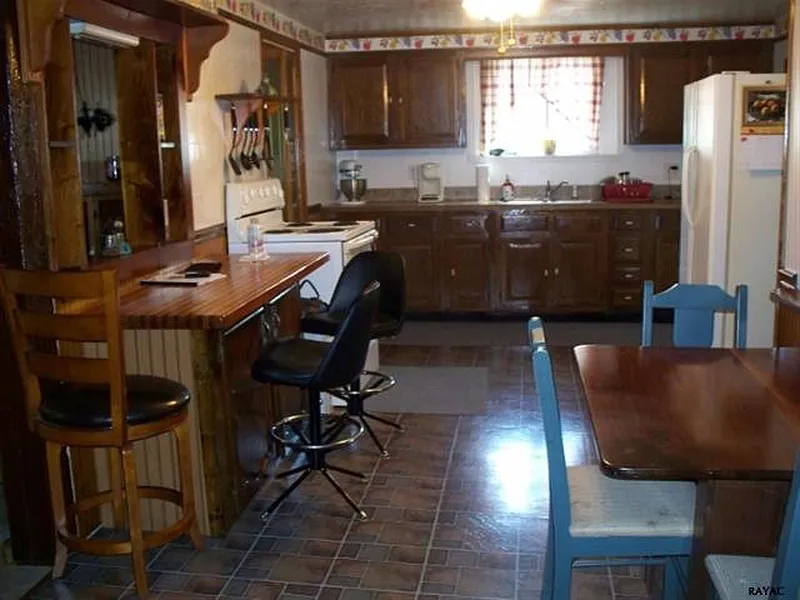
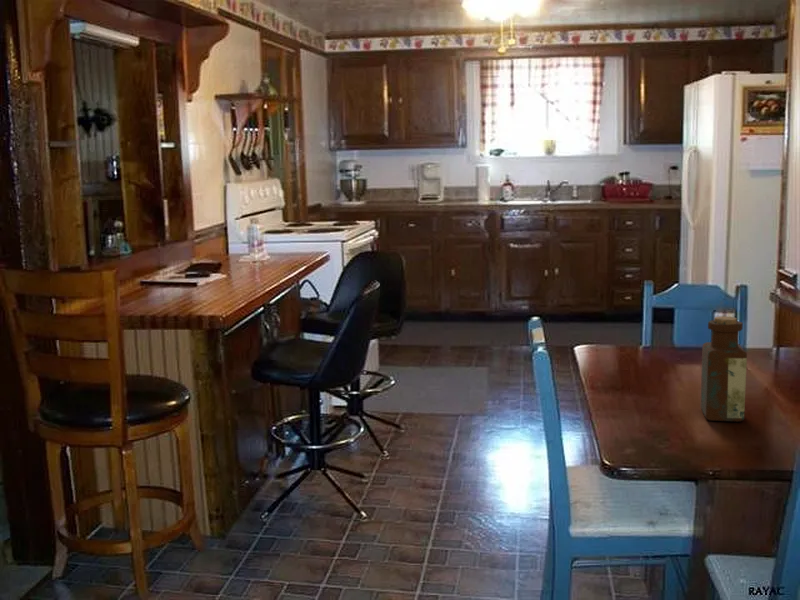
+ bottle [699,315,748,423]
